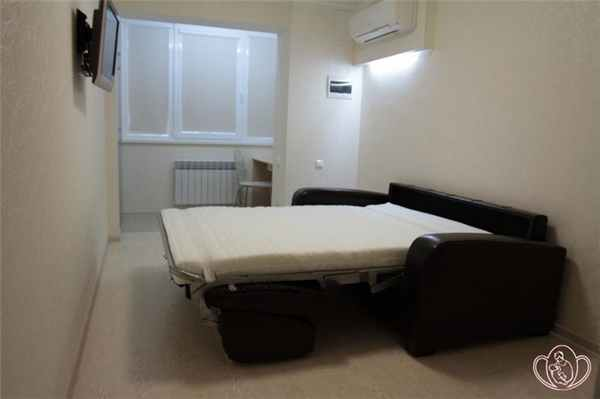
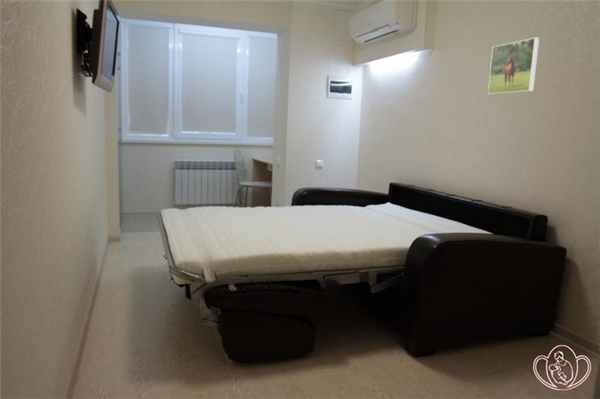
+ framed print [487,36,540,96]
